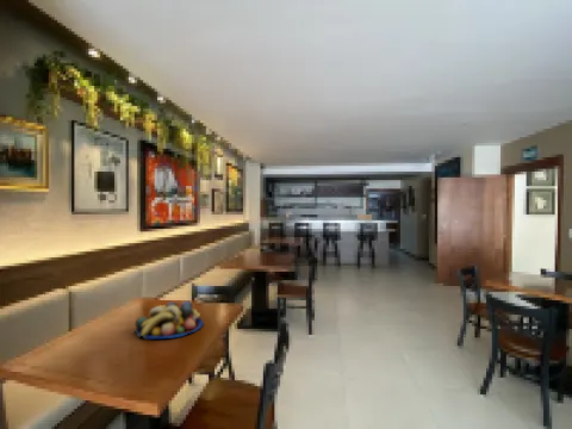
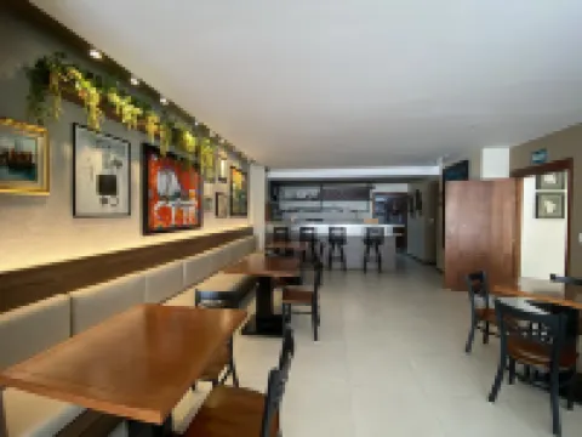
- fruit bowl [133,299,205,340]
